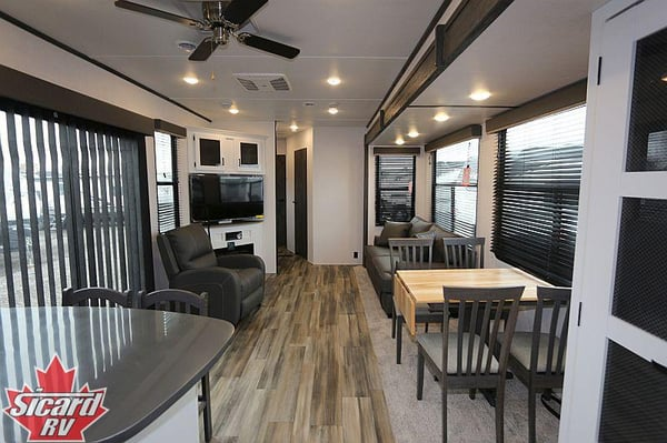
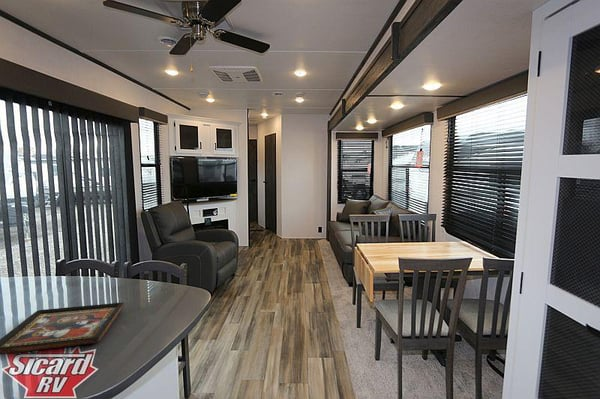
+ decorative tray [0,301,125,356]
